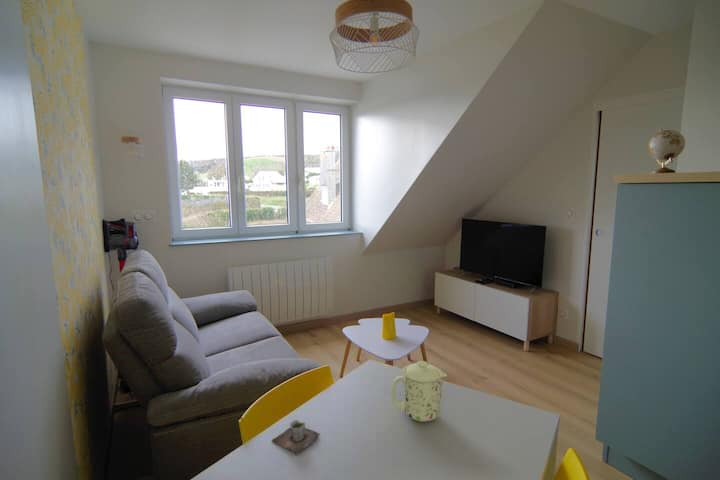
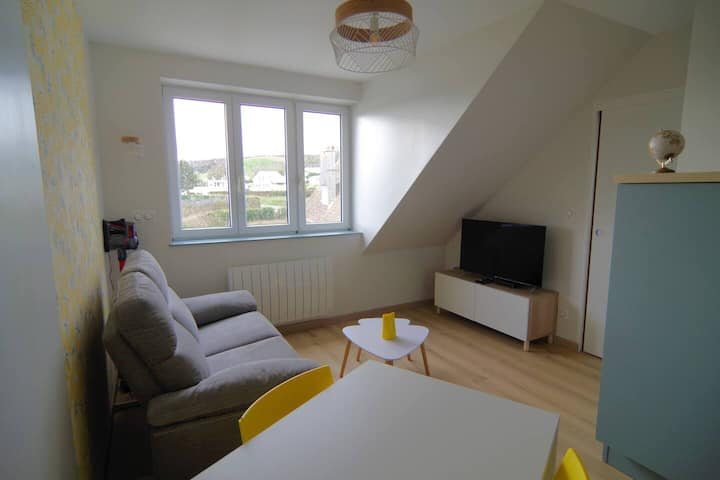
- cup [271,419,320,455]
- mug [390,360,448,423]
